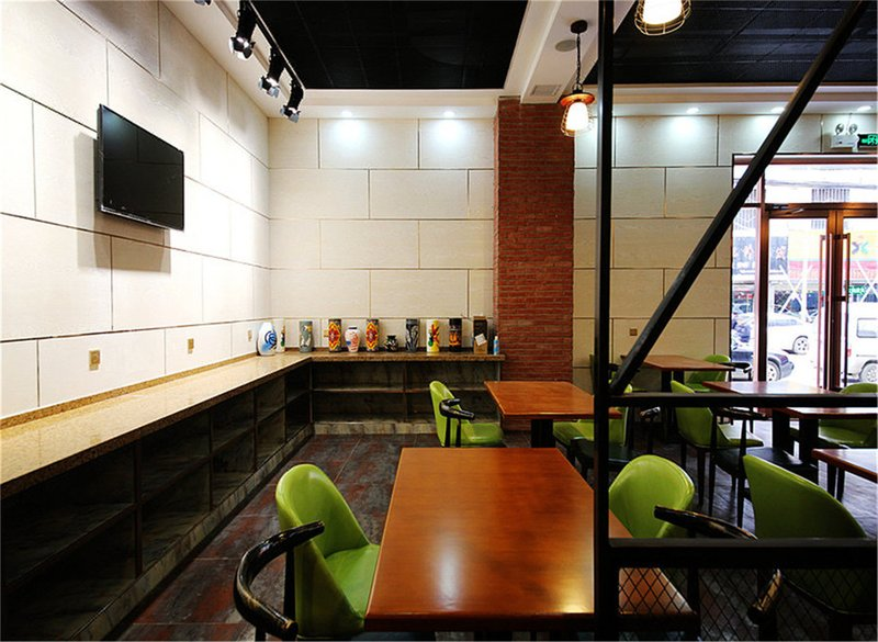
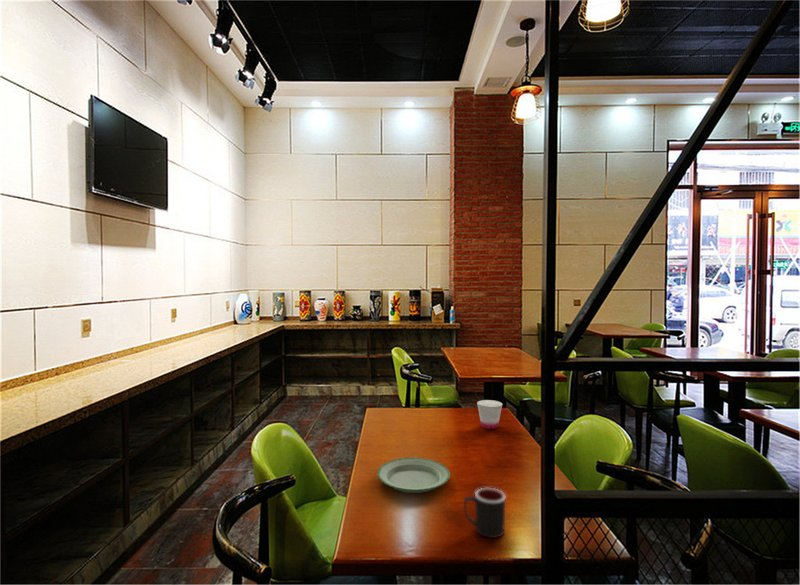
+ cup [476,399,503,430]
+ plate [376,457,451,494]
+ mug [463,487,506,539]
